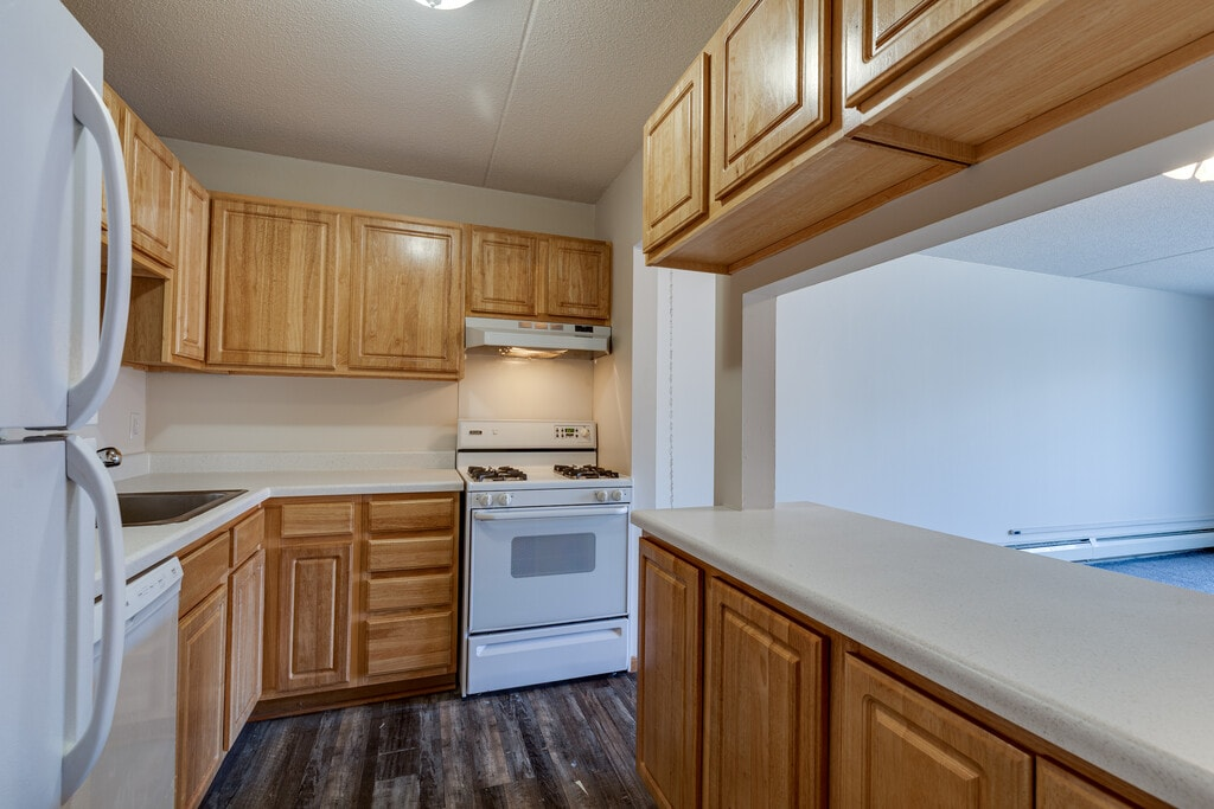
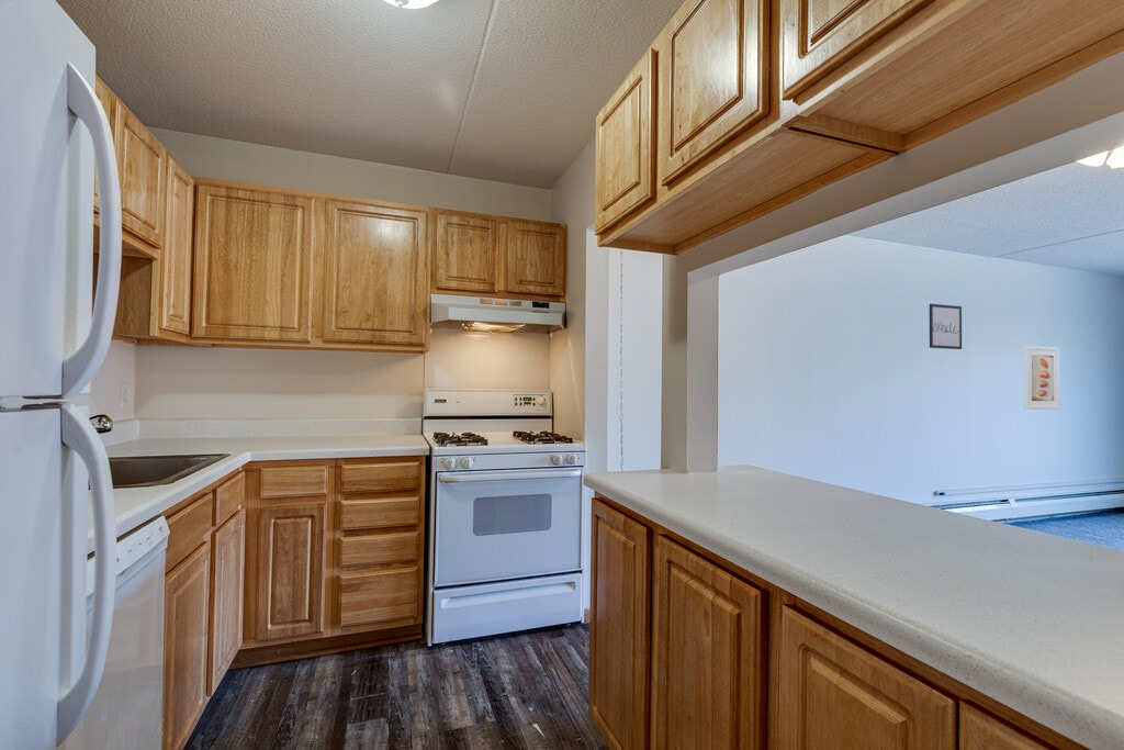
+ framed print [1022,345,1061,411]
+ wall art [929,303,963,350]
